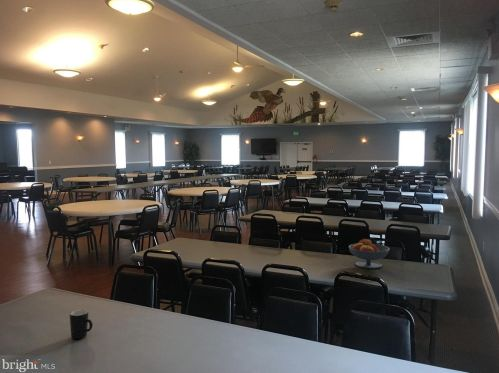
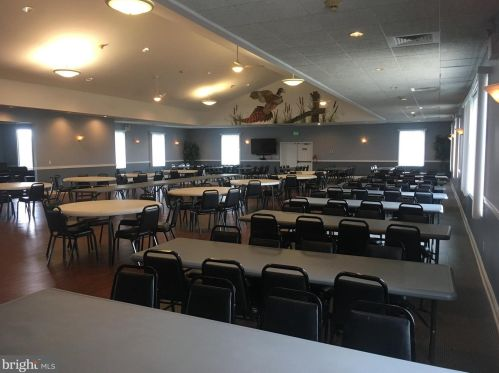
- mug [69,309,94,340]
- fruit bowl [348,238,391,270]
